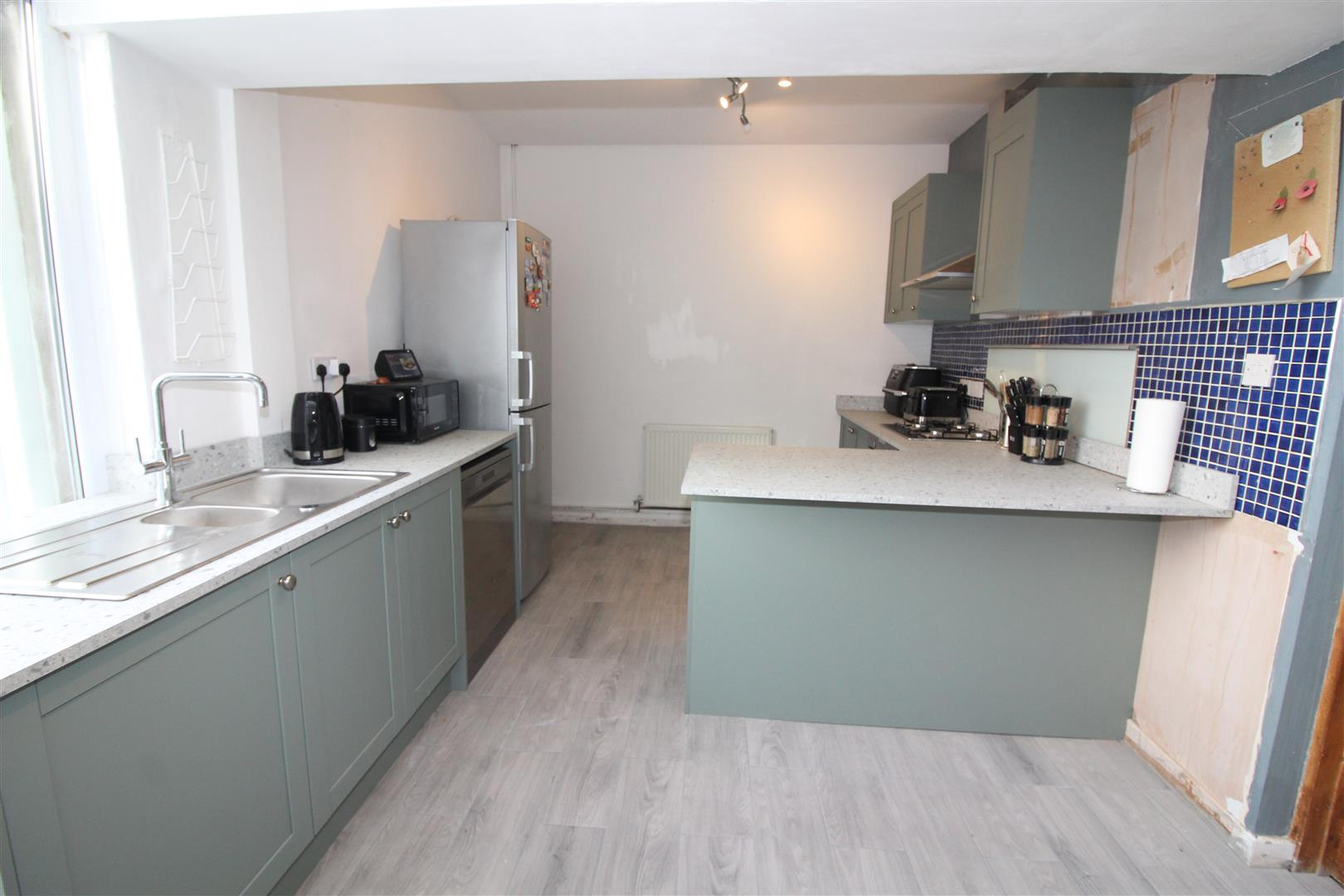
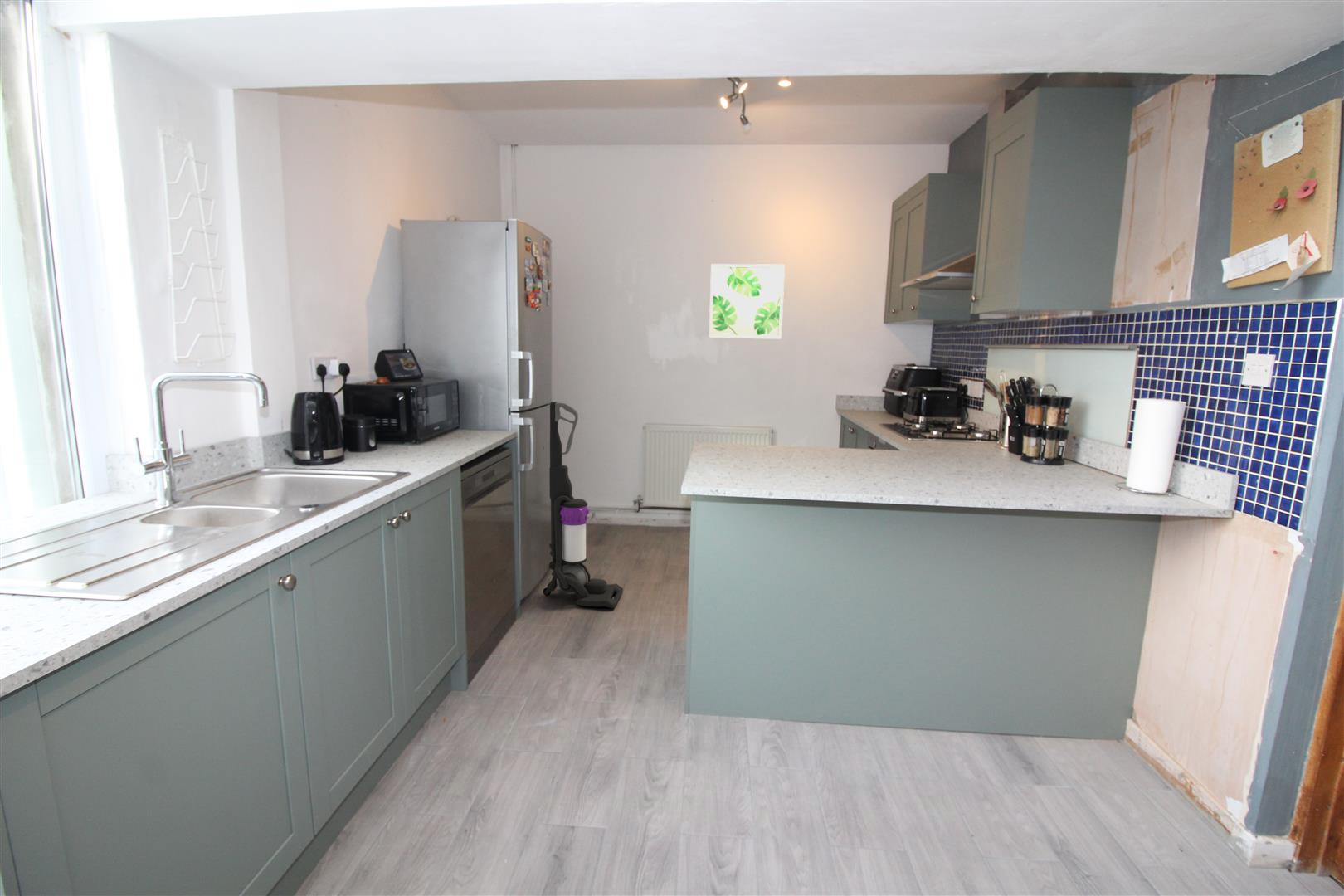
+ vacuum cleaner [542,402,624,609]
+ wall art [709,263,786,340]
